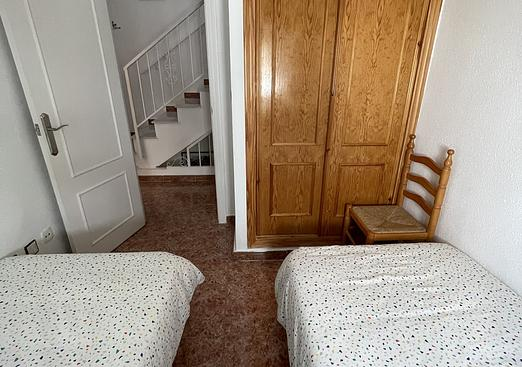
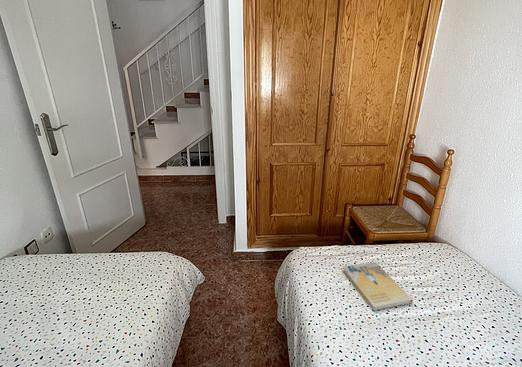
+ book [341,261,414,311]
